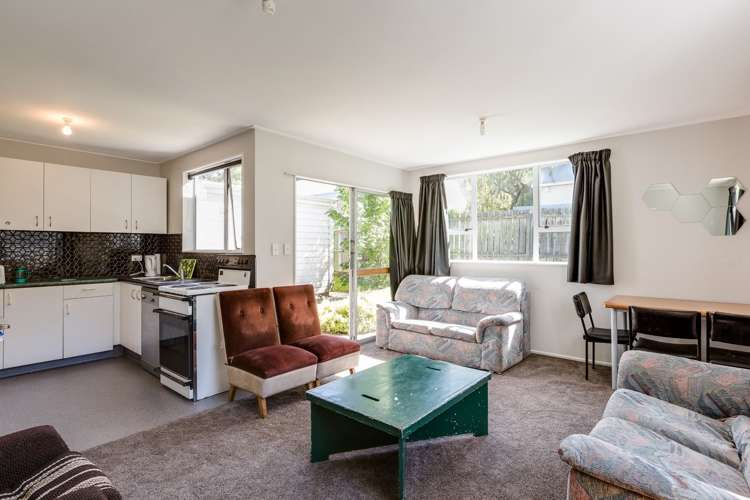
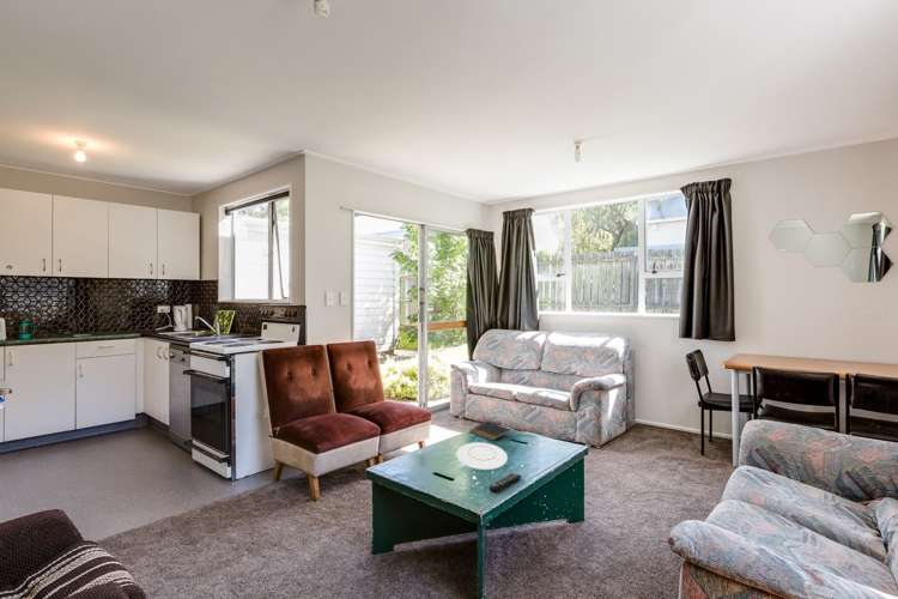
+ remote control [489,472,522,494]
+ plate [455,441,509,471]
+ notepad [469,420,512,442]
